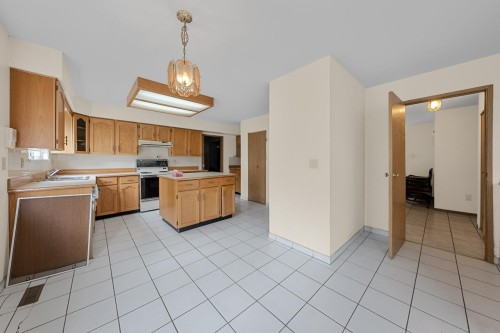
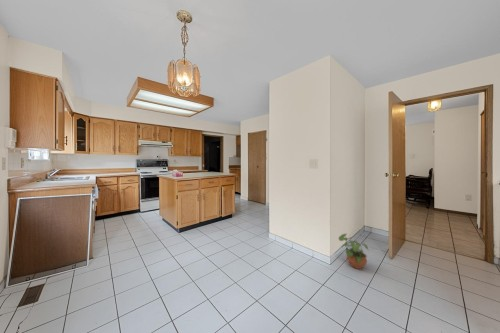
+ potted plant [338,233,369,270]
